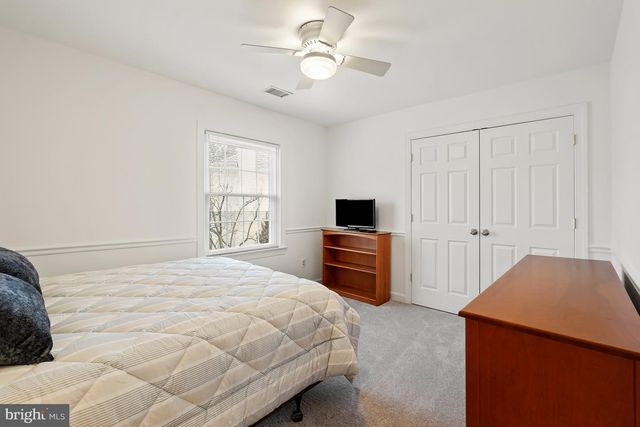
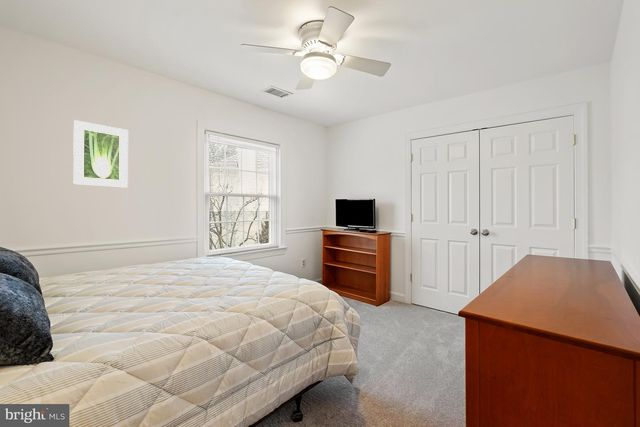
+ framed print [72,119,129,189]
